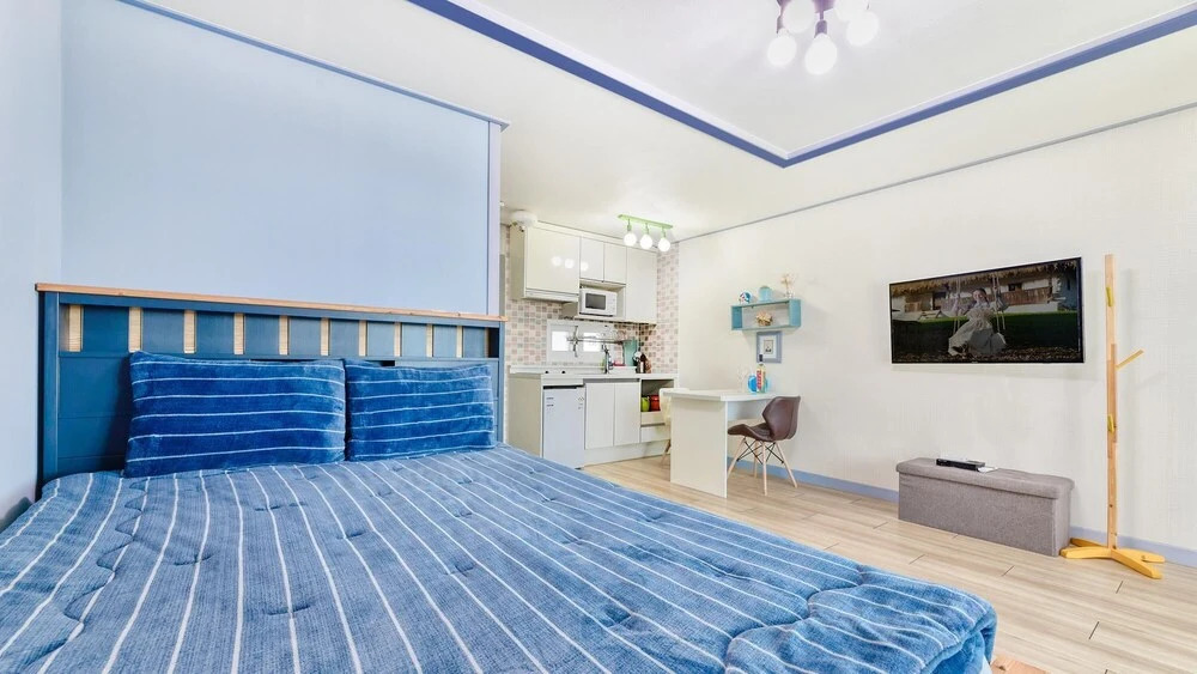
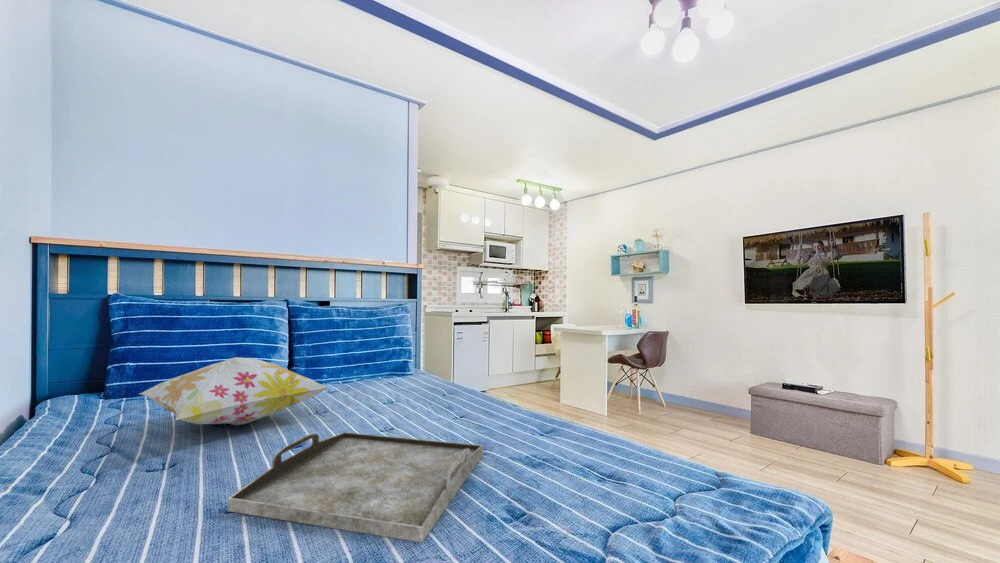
+ serving tray [227,431,484,543]
+ decorative pillow [139,356,330,426]
